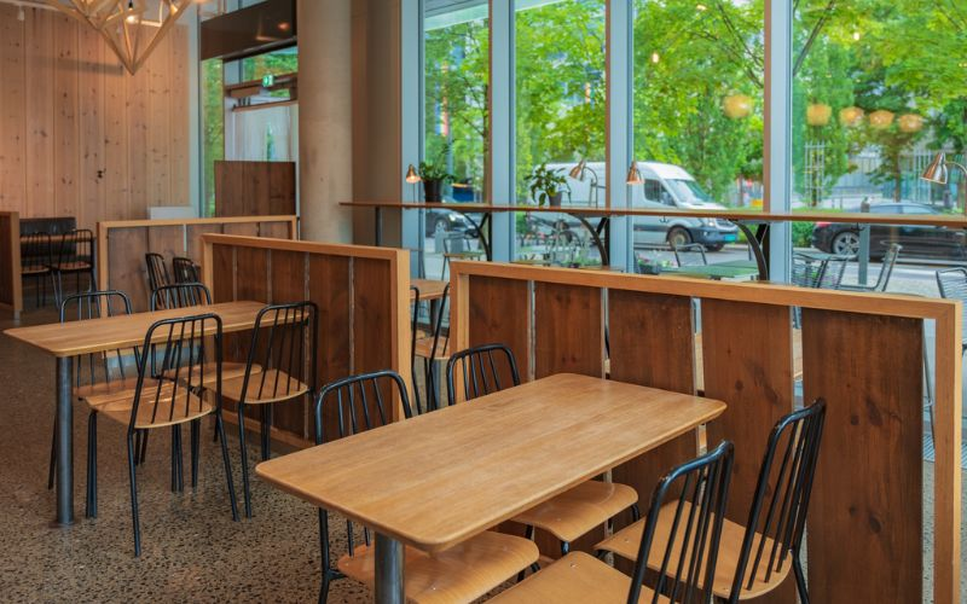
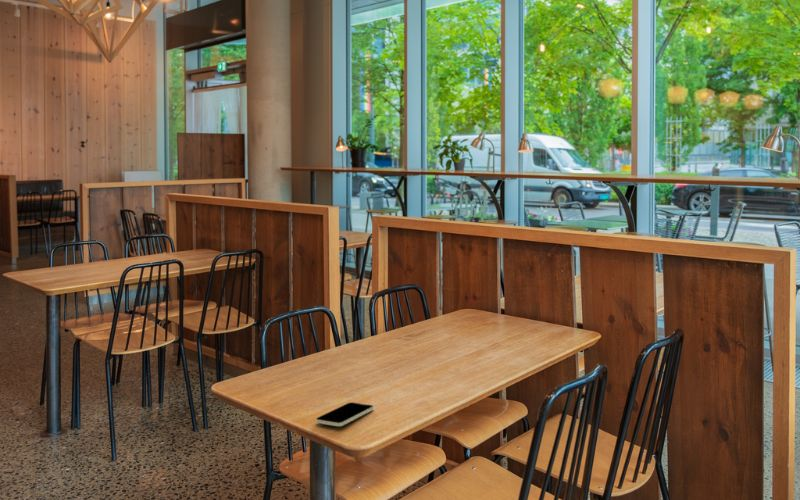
+ smartphone [315,401,375,427]
